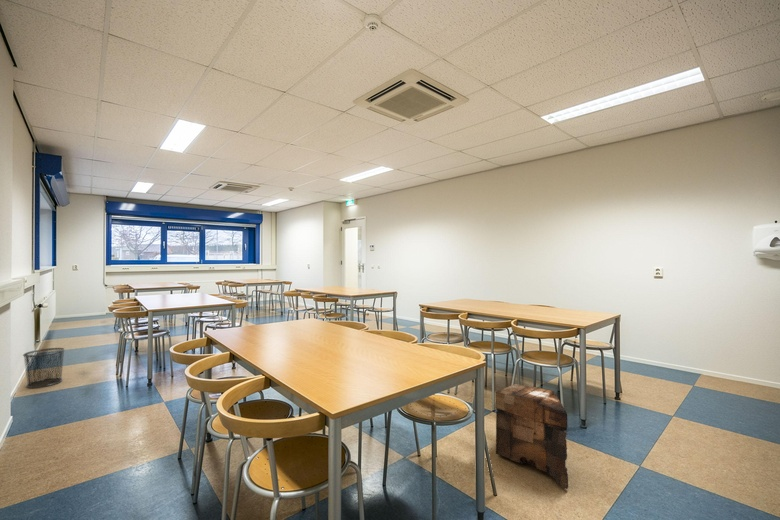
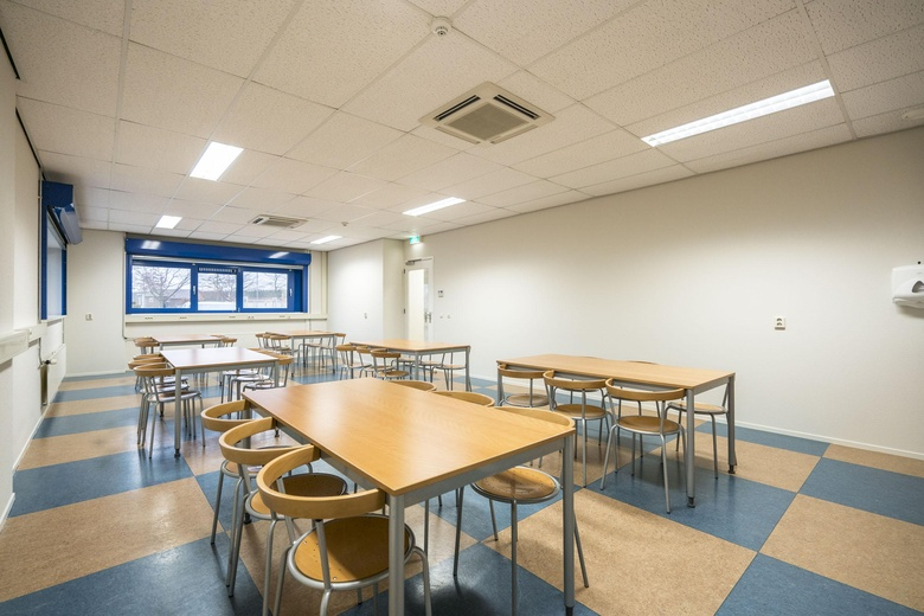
- waste bin [22,347,66,389]
- cardboard box [494,383,569,493]
